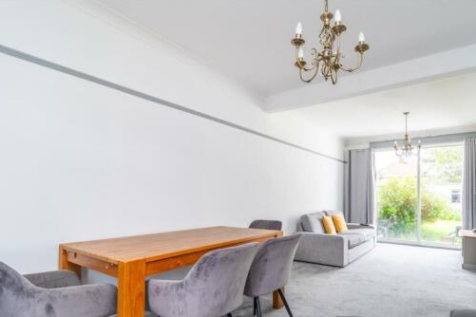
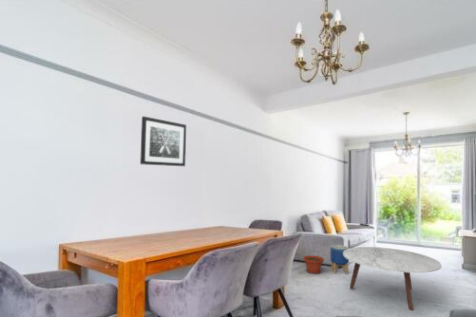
+ coffee table [343,246,443,312]
+ planter [329,244,350,275]
+ wall art [139,115,187,167]
+ plant pot [302,255,325,275]
